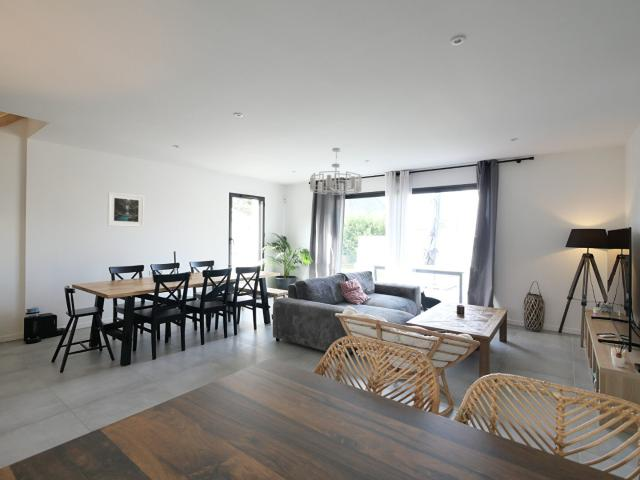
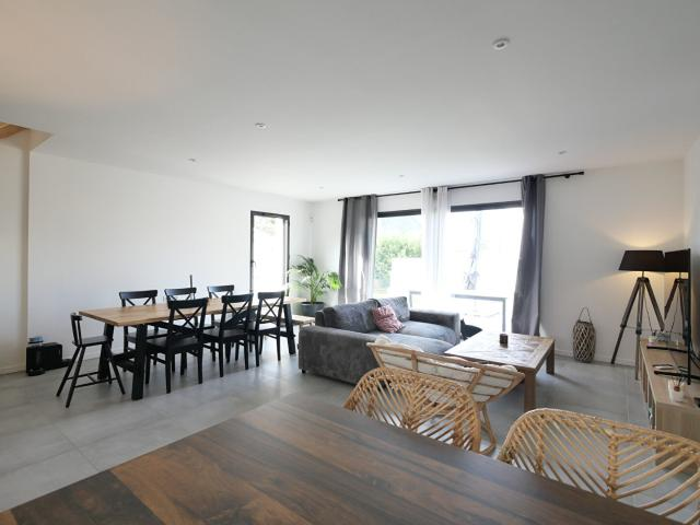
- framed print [107,191,145,228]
- chandelier [309,147,363,196]
